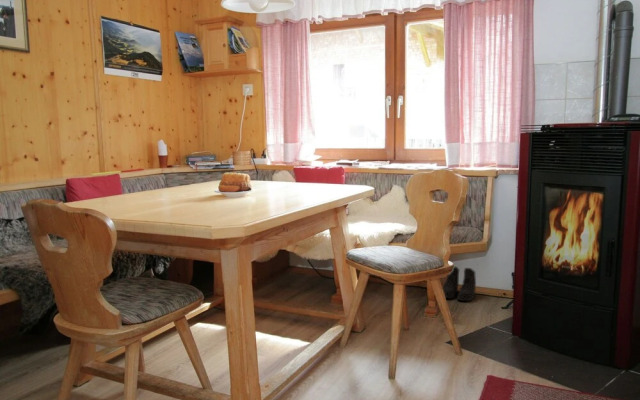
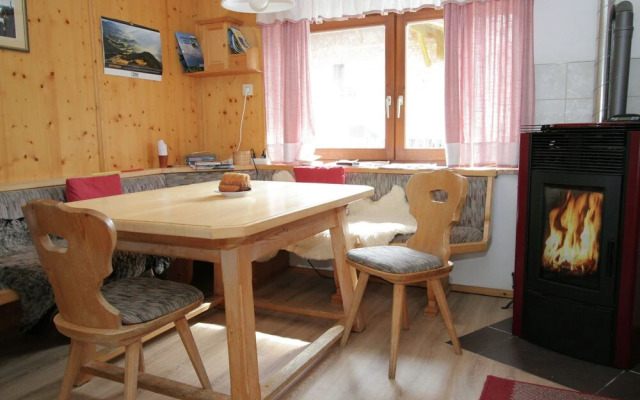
- boots [442,265,477,302]
